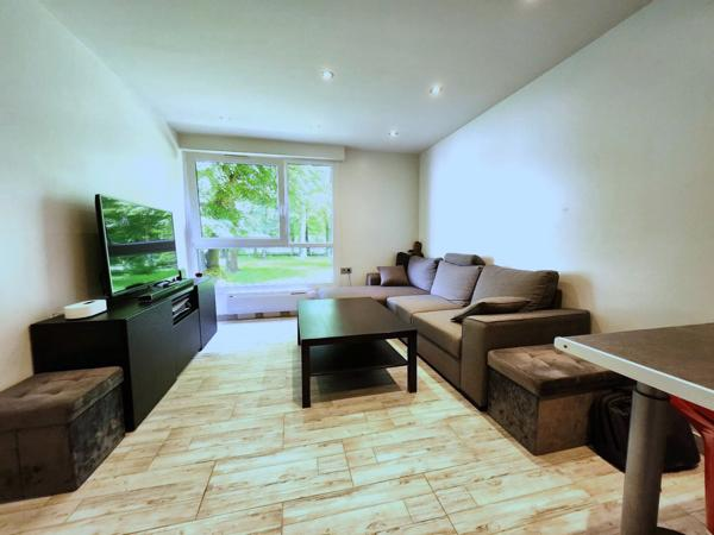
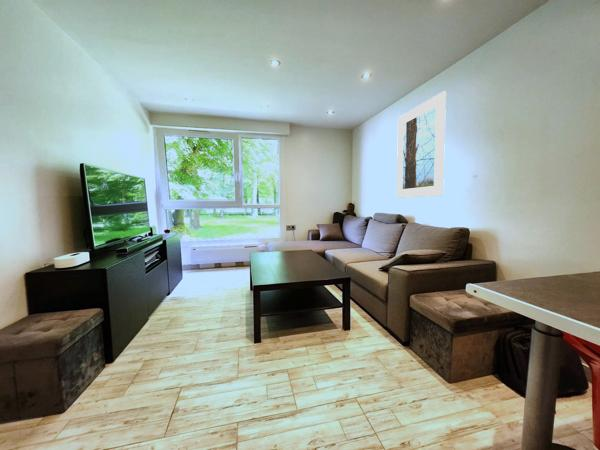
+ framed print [396,90,447,199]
